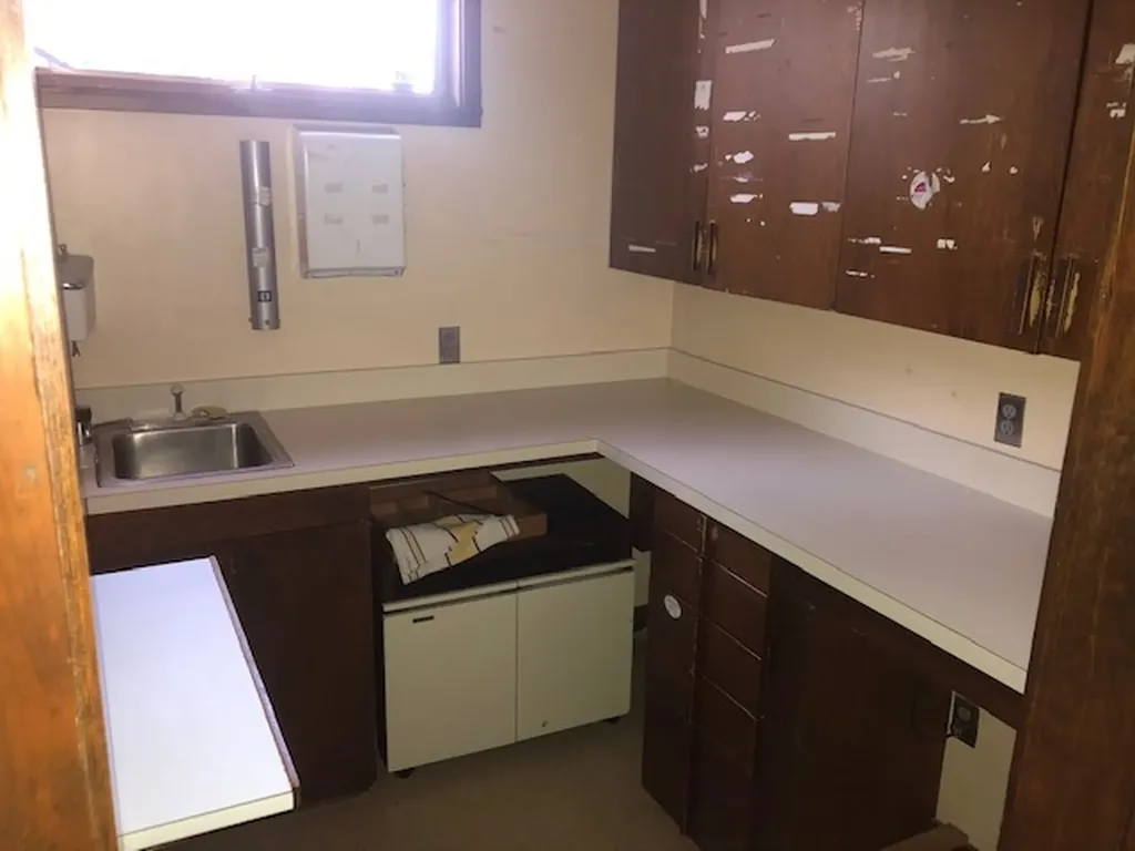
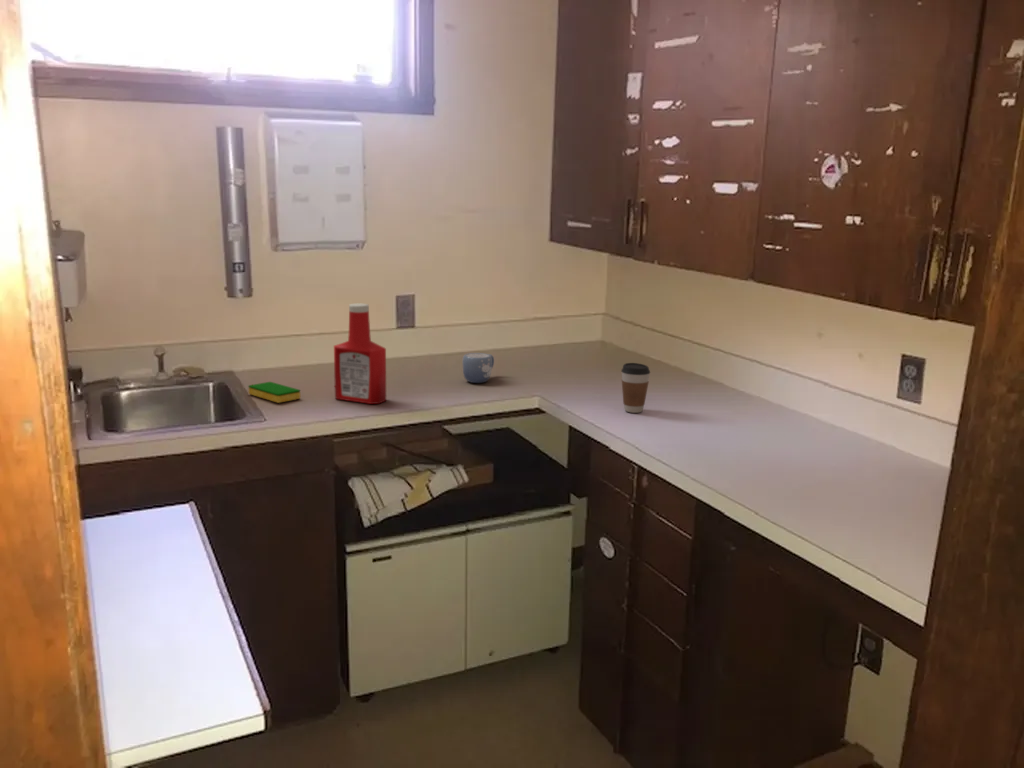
+ coffee cup [620,362,651,414]
+ soap bottle [333,303,387,405]
+ mug [461,352,495,384]
+ dish sponge [247,381,301,404]
